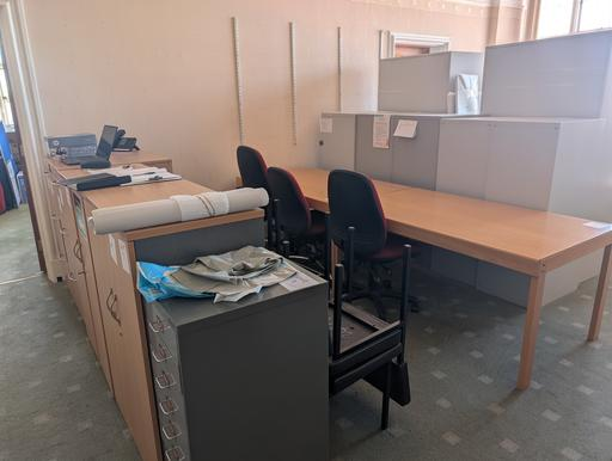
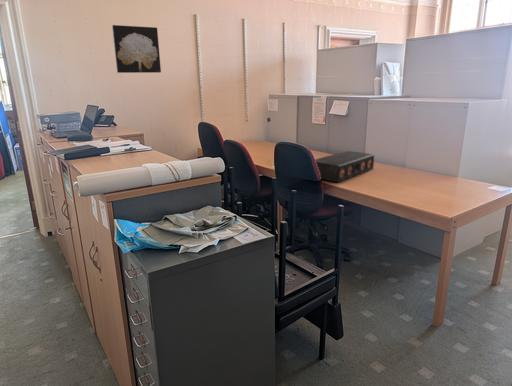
+ speaker [314,150,375,183]
+ wall art [111,24,162,74]
